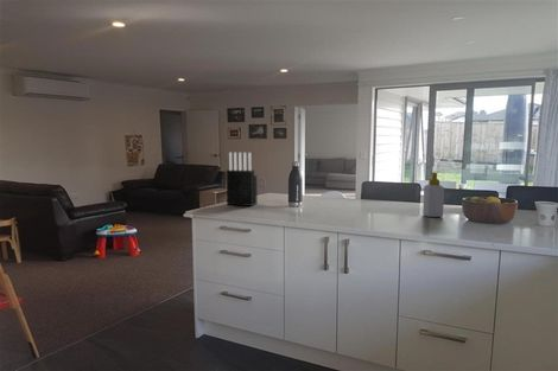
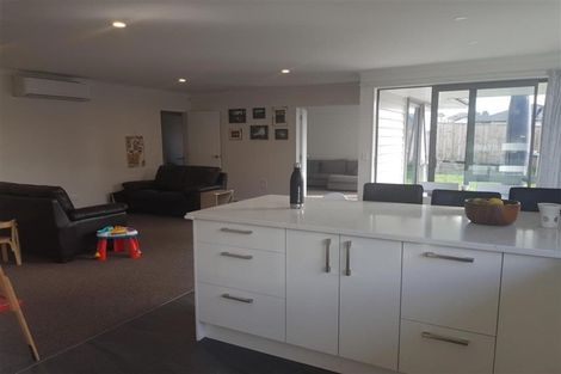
- soap bottle [421,171,445,218]
- knife block [226,152,258,207]
